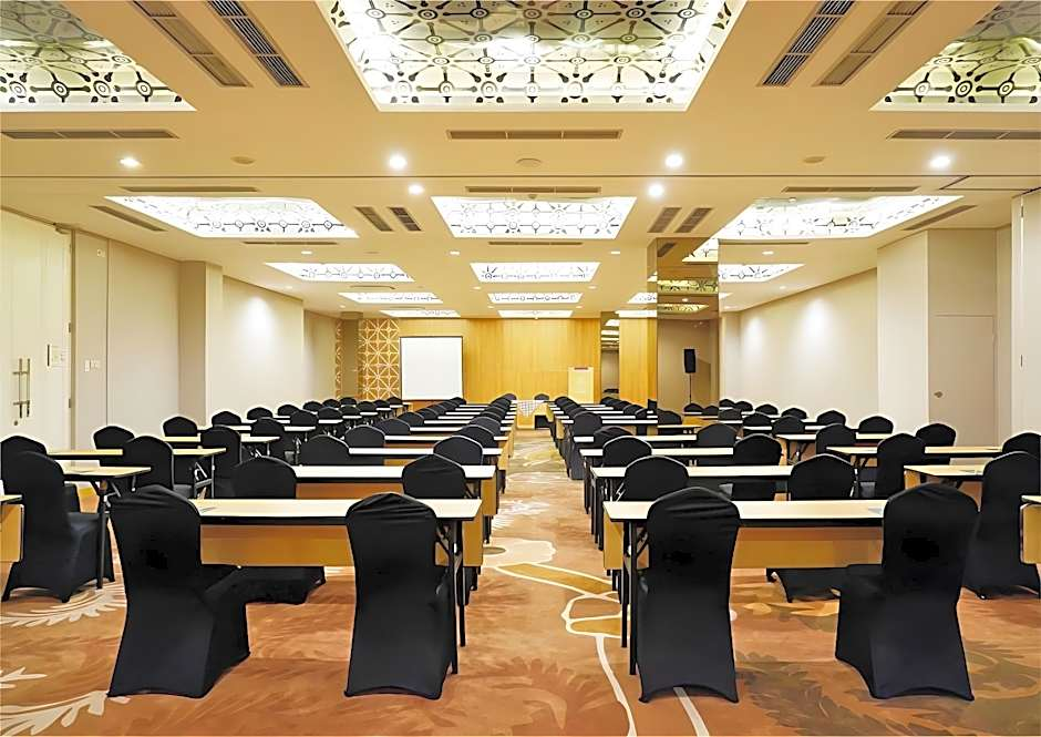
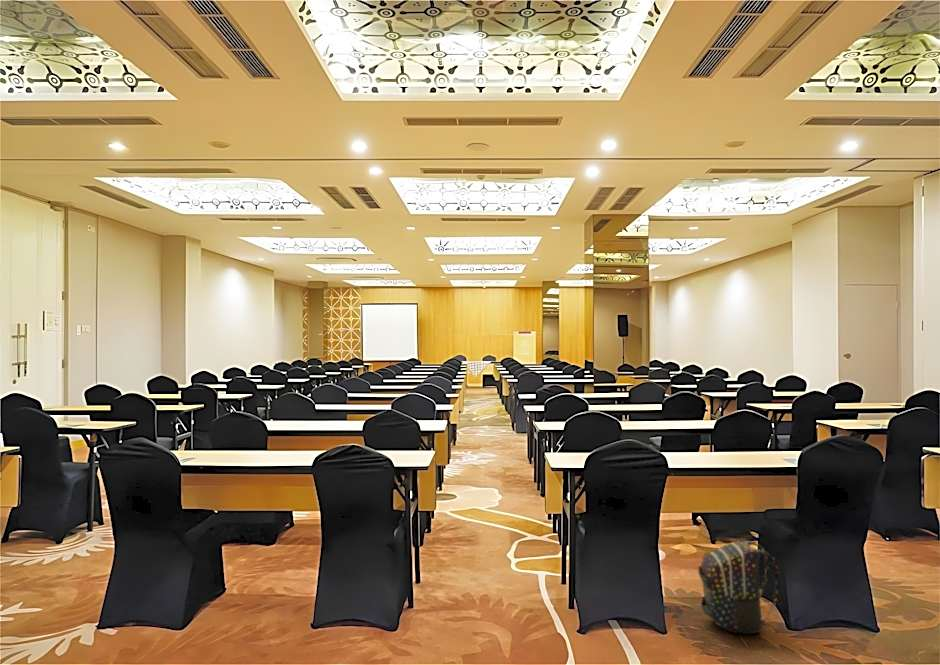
+ backpack [697,540,781,635]
